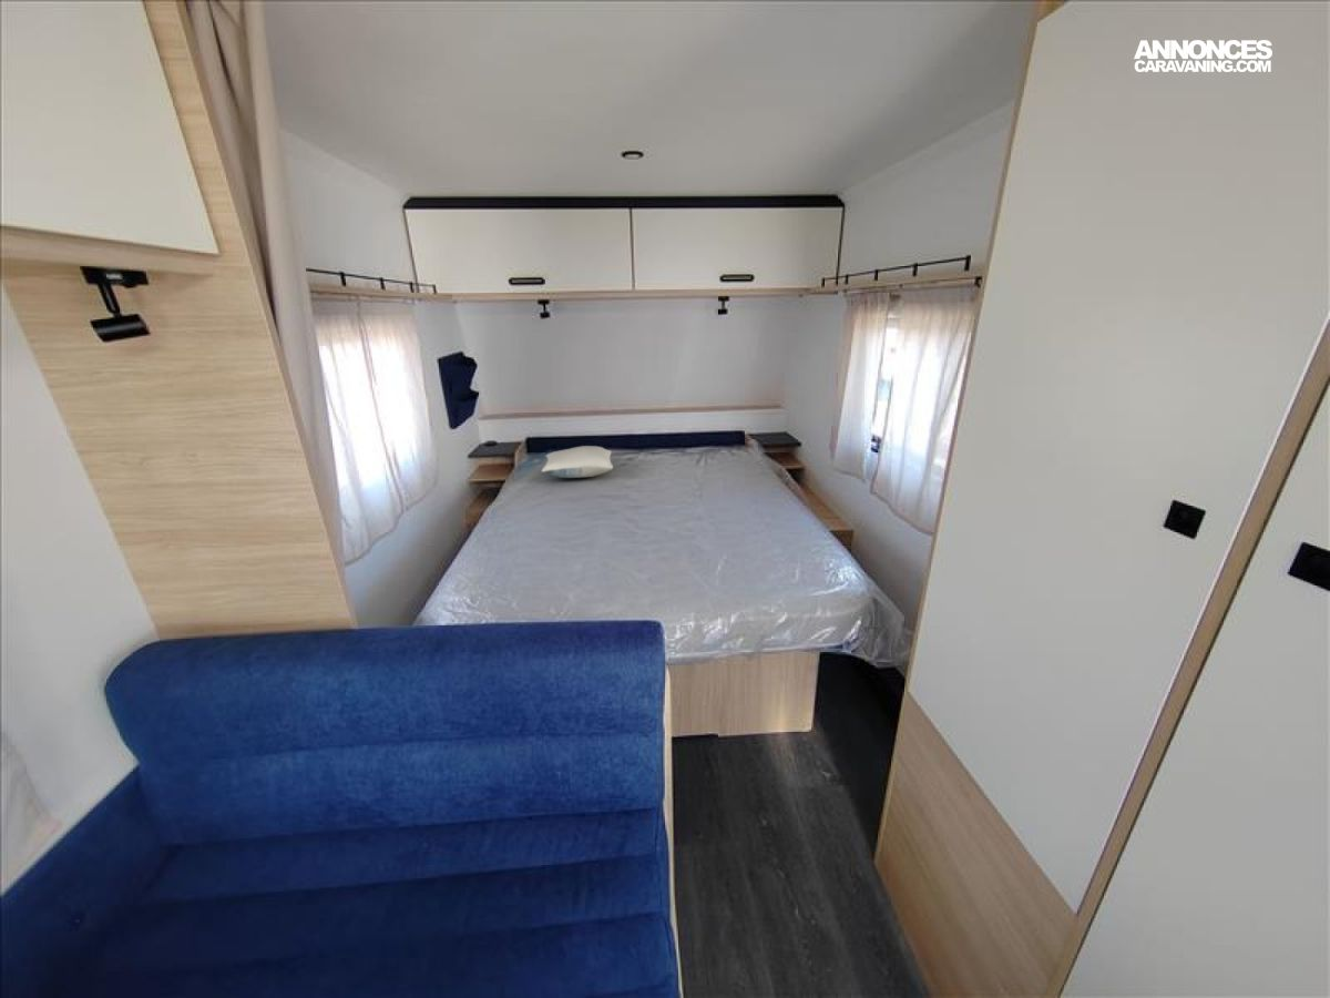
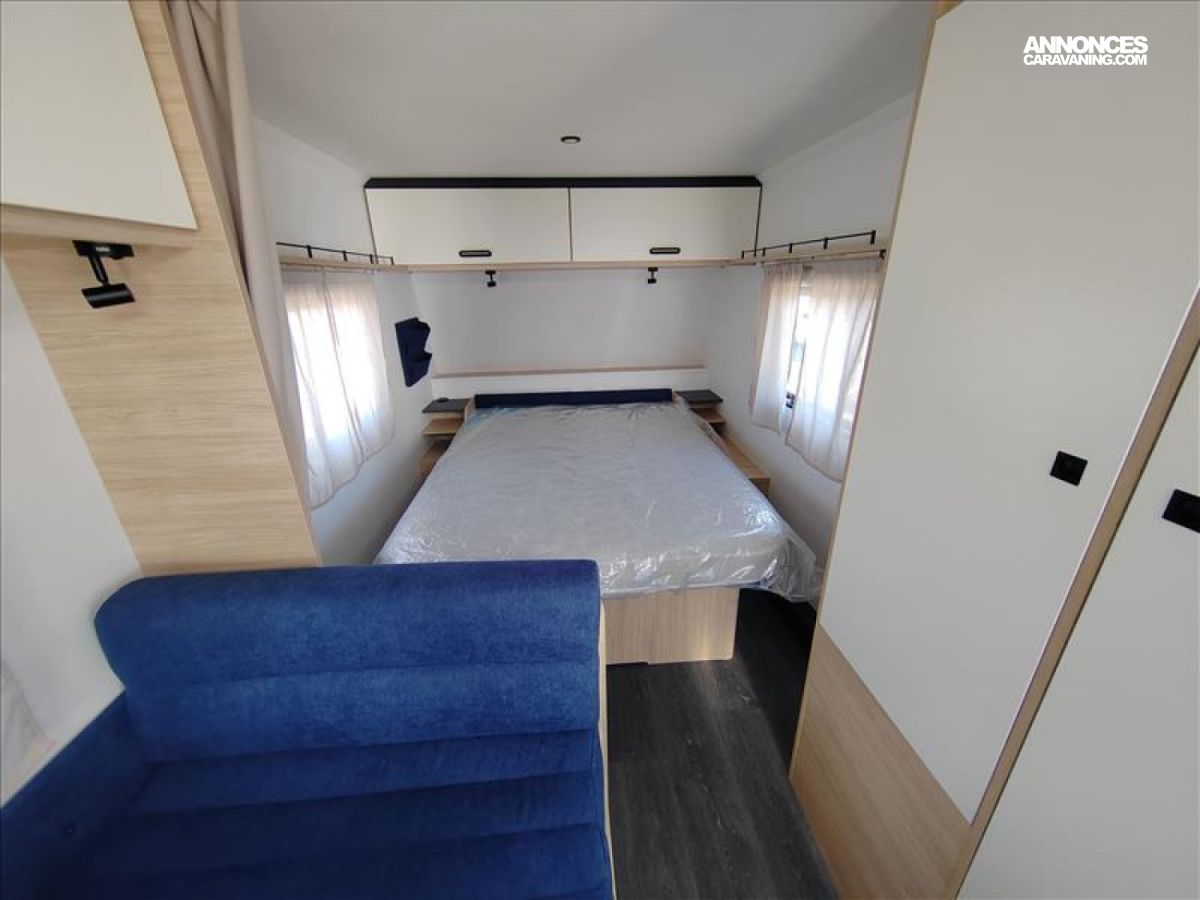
- pillow [540,445,614,479]
